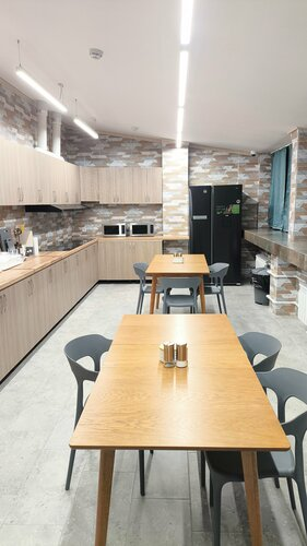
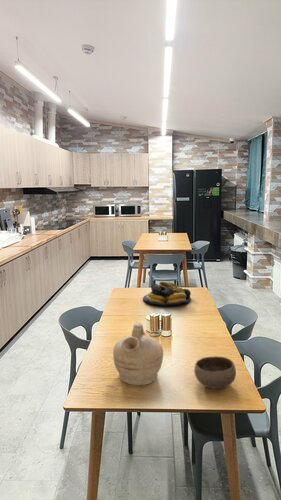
+ fruit bowl [142,280,192,306]
+ bowl [193,355,237,390]
+ teapot [112,322,164,386]
